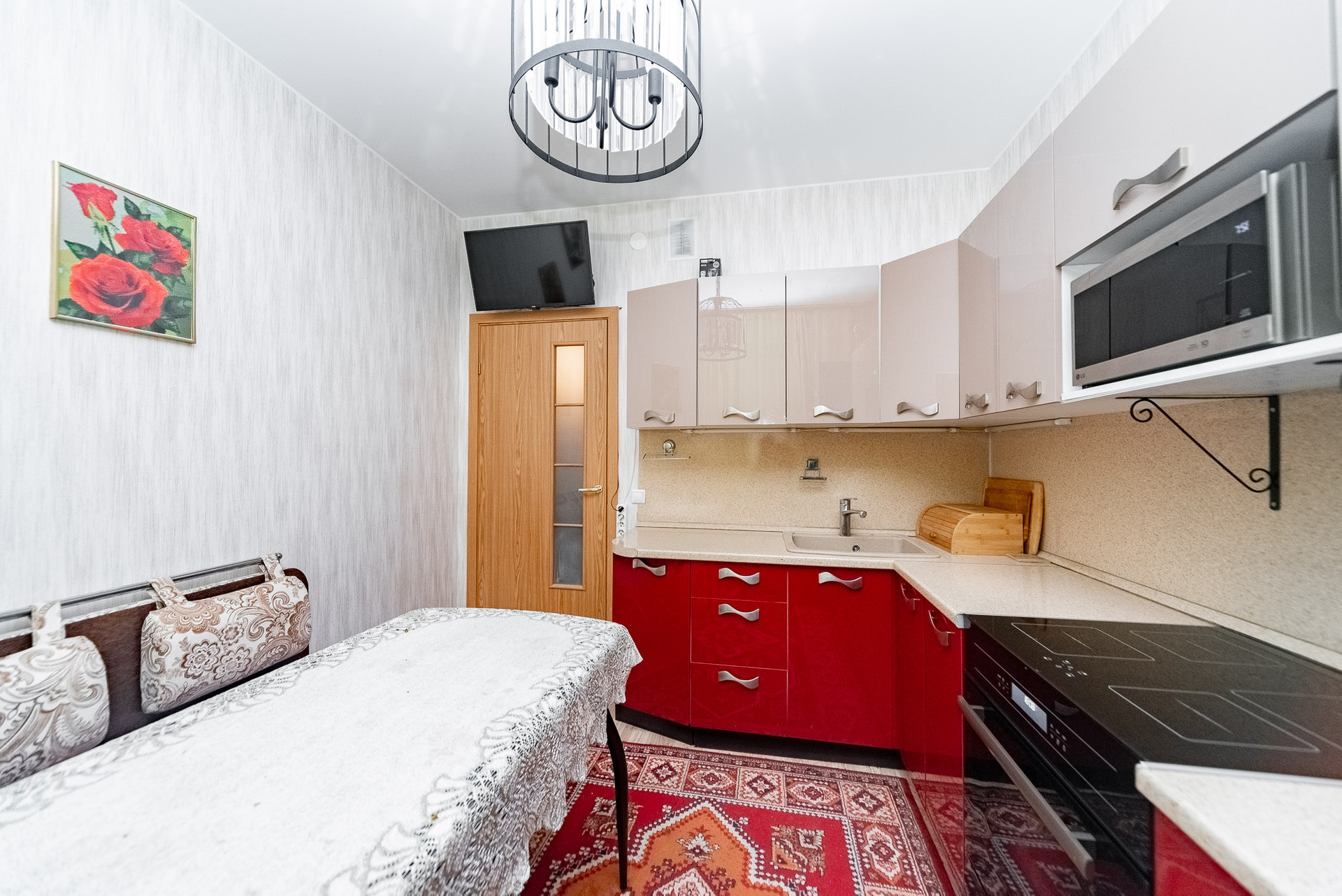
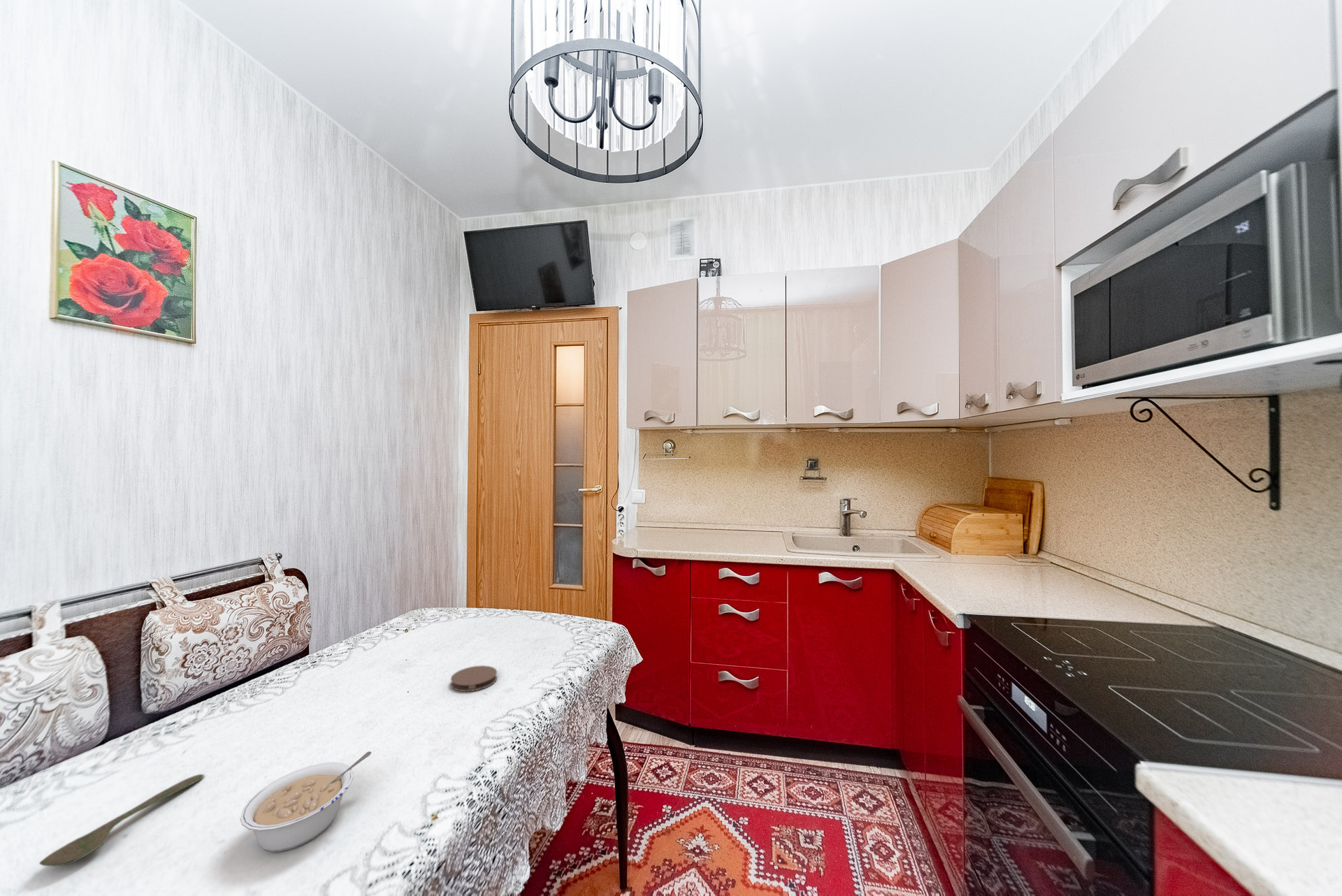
+ legume [239,751,372,853]
+ spoon [38,774,204,867]
+ coaster [450,665,498,692]
